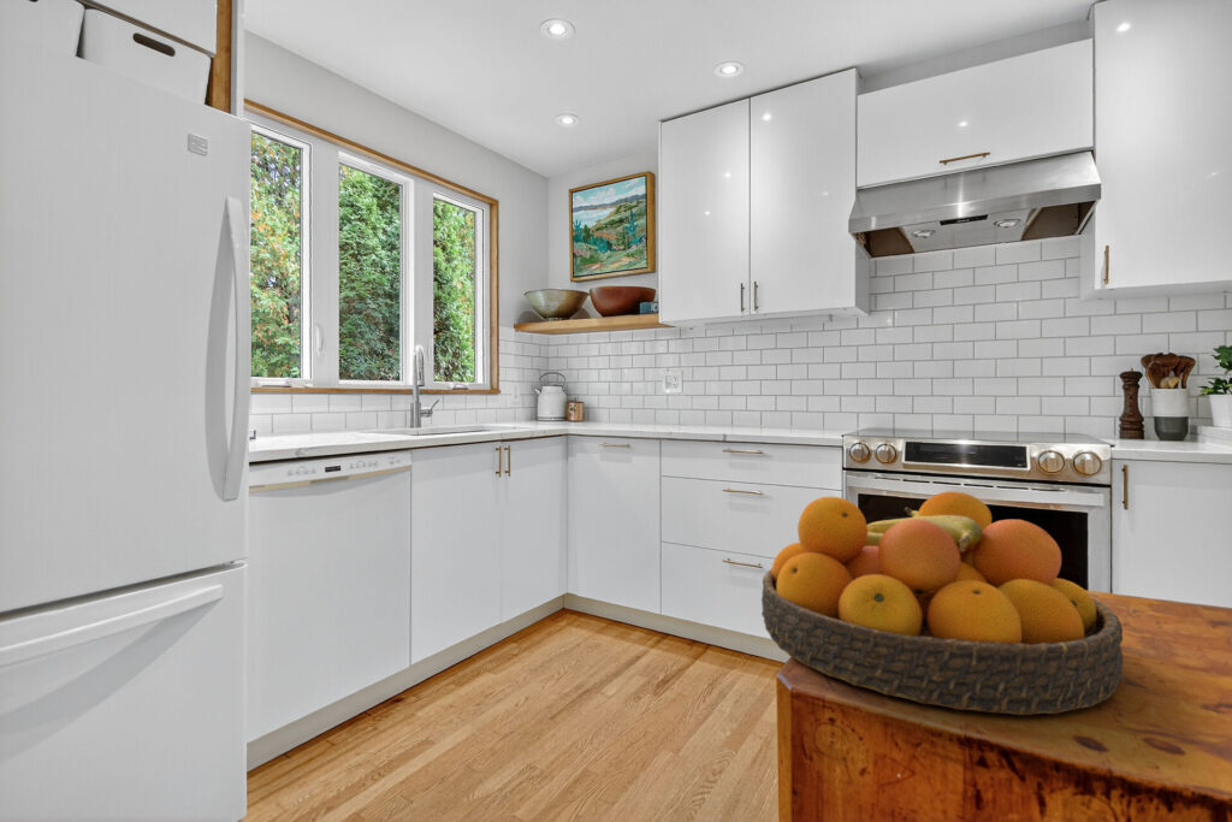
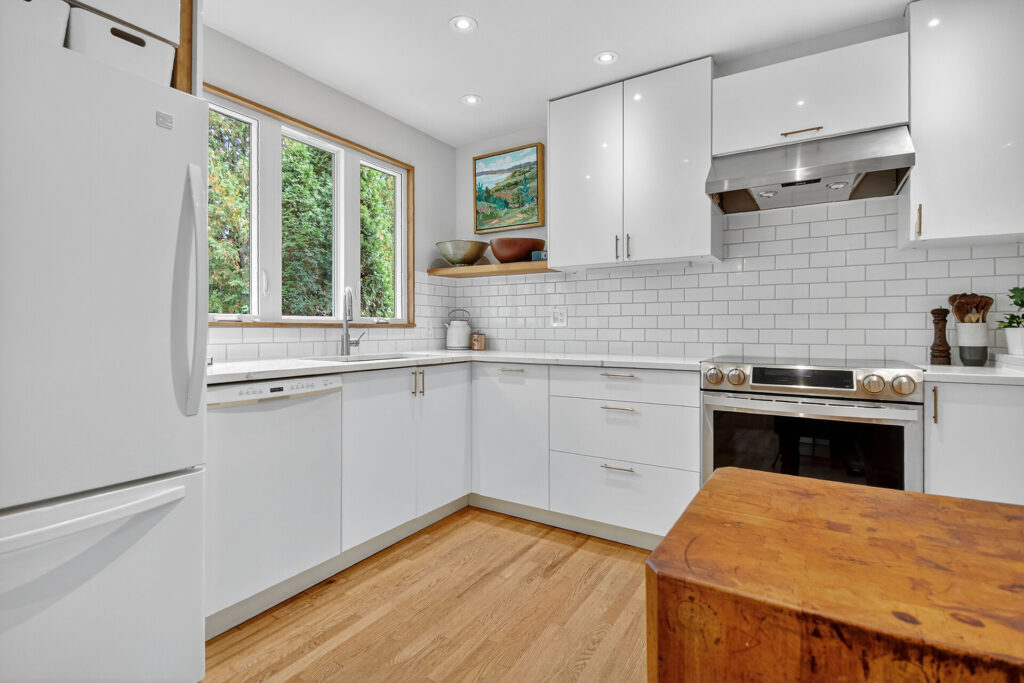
- fruit bowl [760,490,1125,716]
